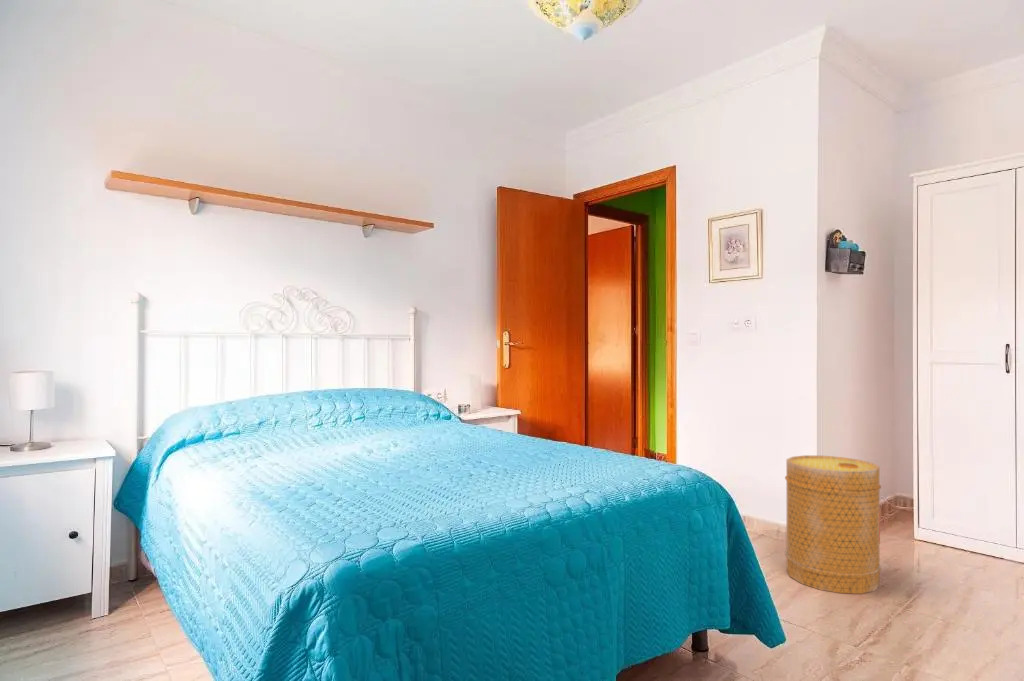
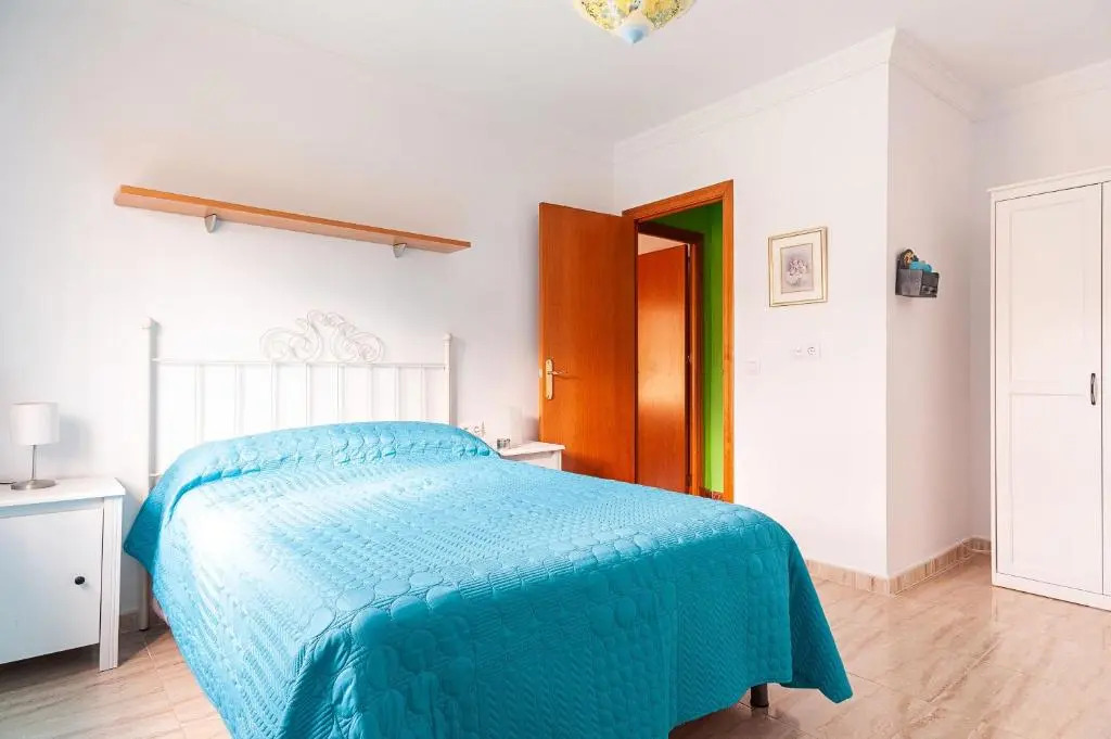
- basket [784,454,882,595]
